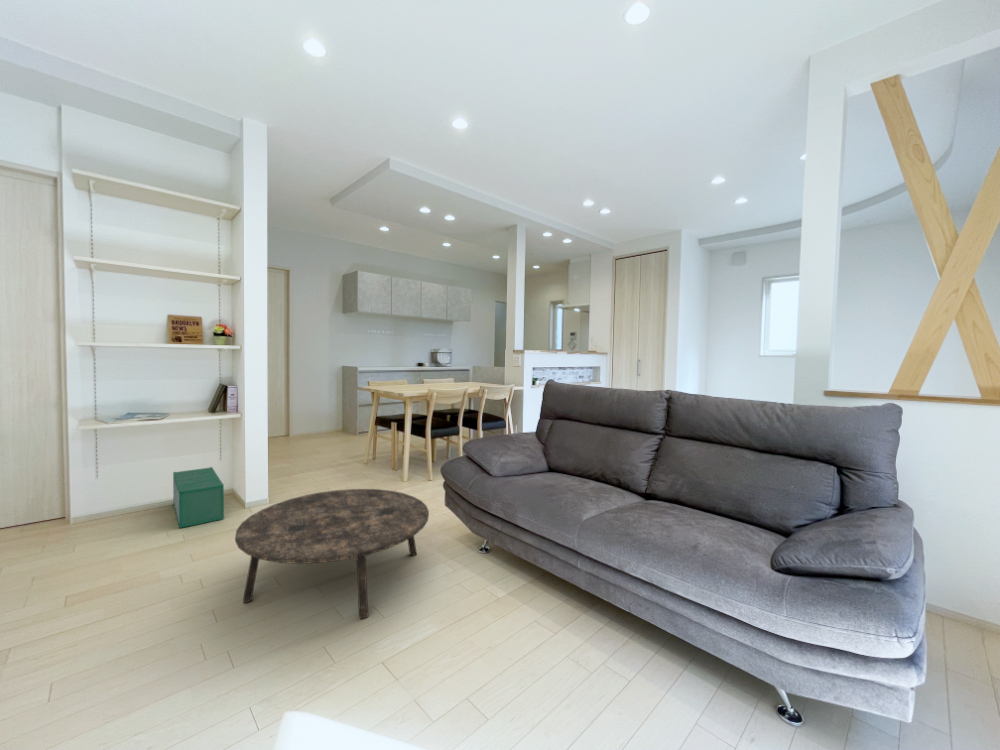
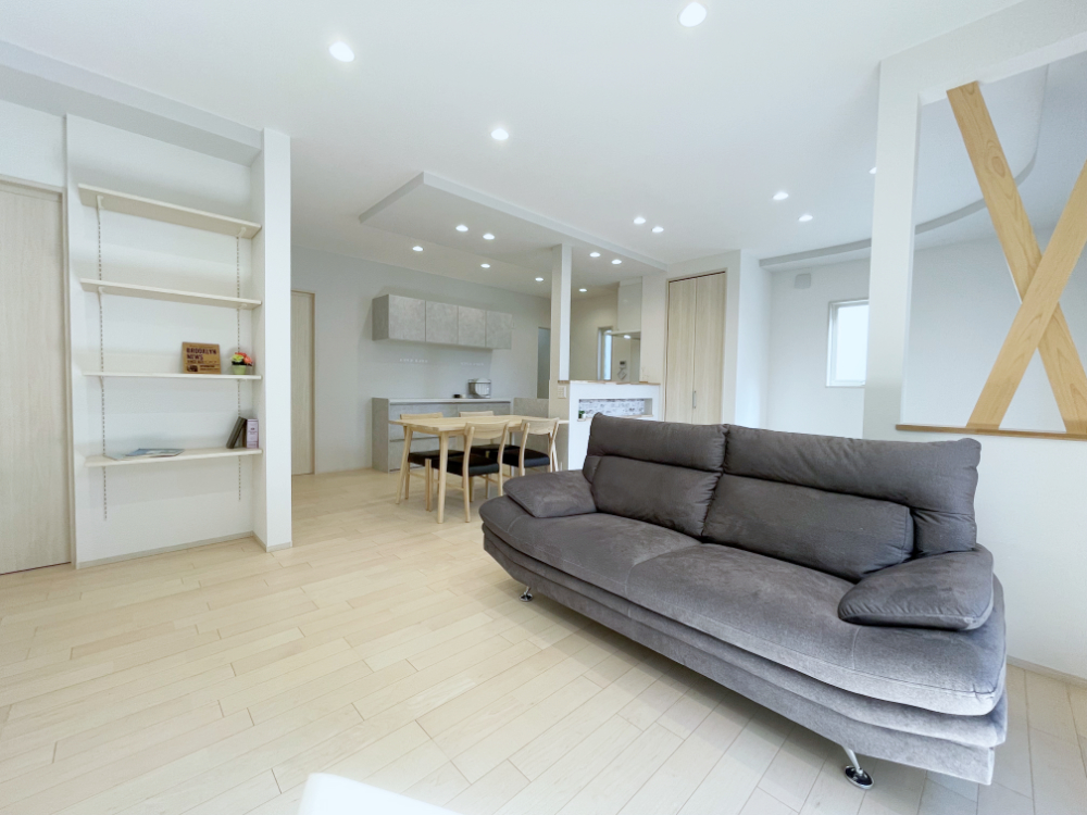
- coffee table [234,488,430,620]
- storage bin [172,466,225,529]
